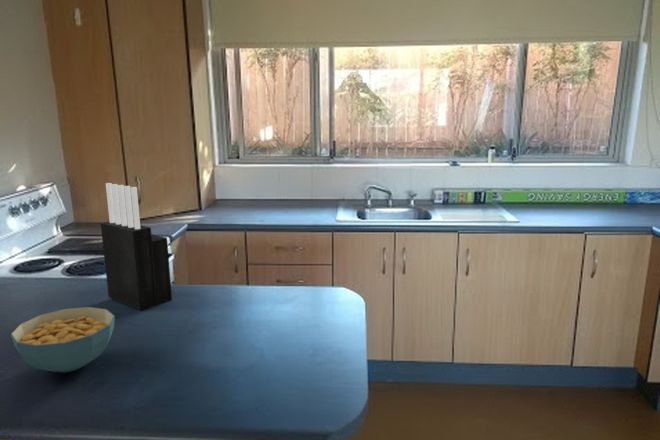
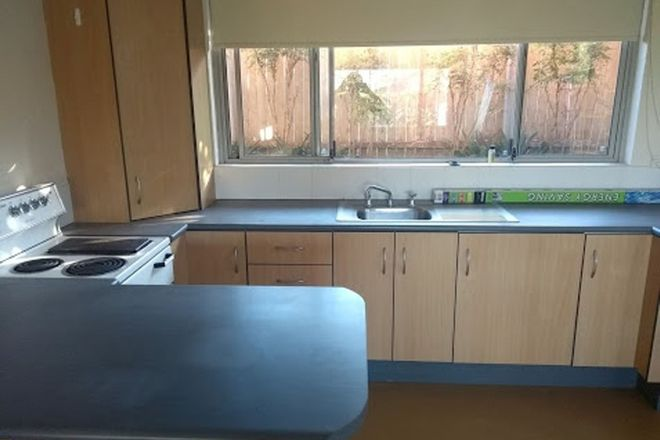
- knife block [100,182,173,312]
- cereal bowl [10,306,116,373]
